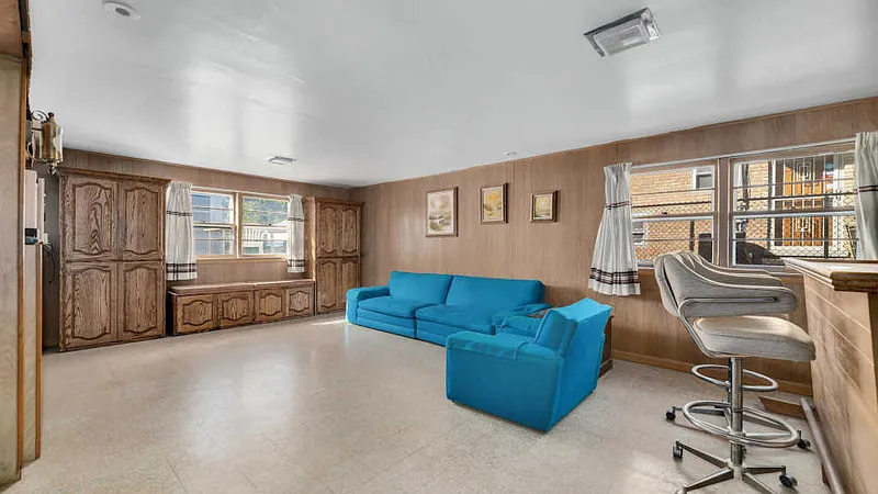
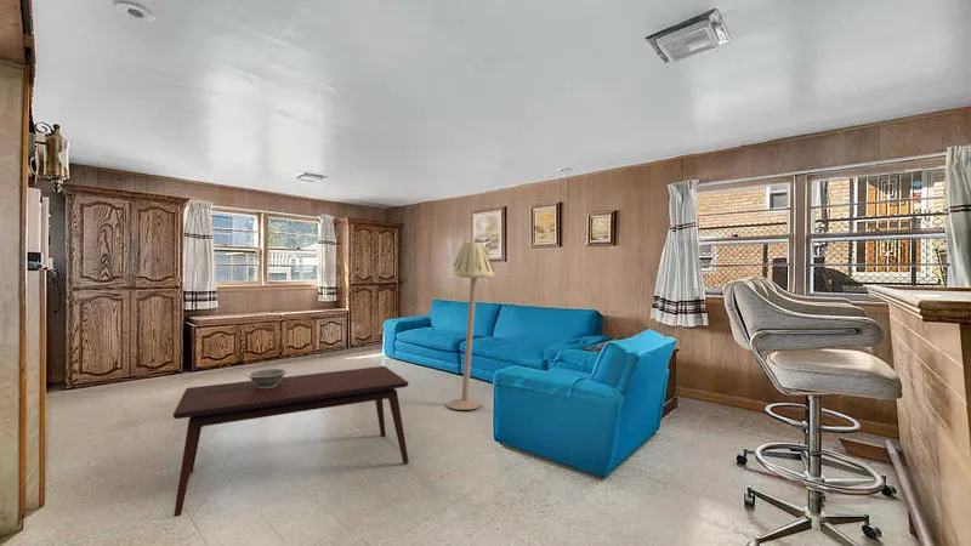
+ decorative bowl [245,368,289,388]
+ coffee table [172,365,410,518]
+ floor lamp [445,238,495,411]
